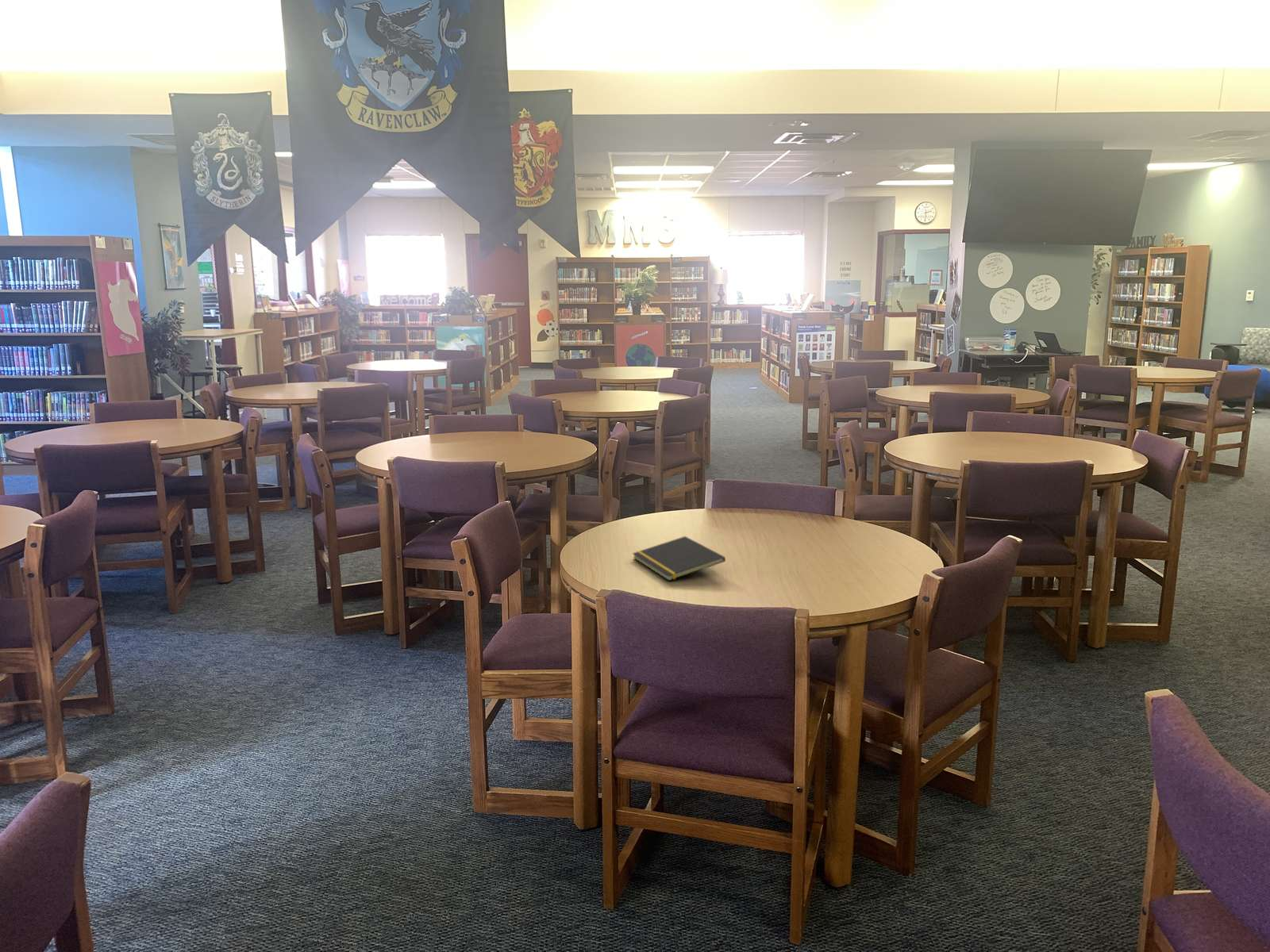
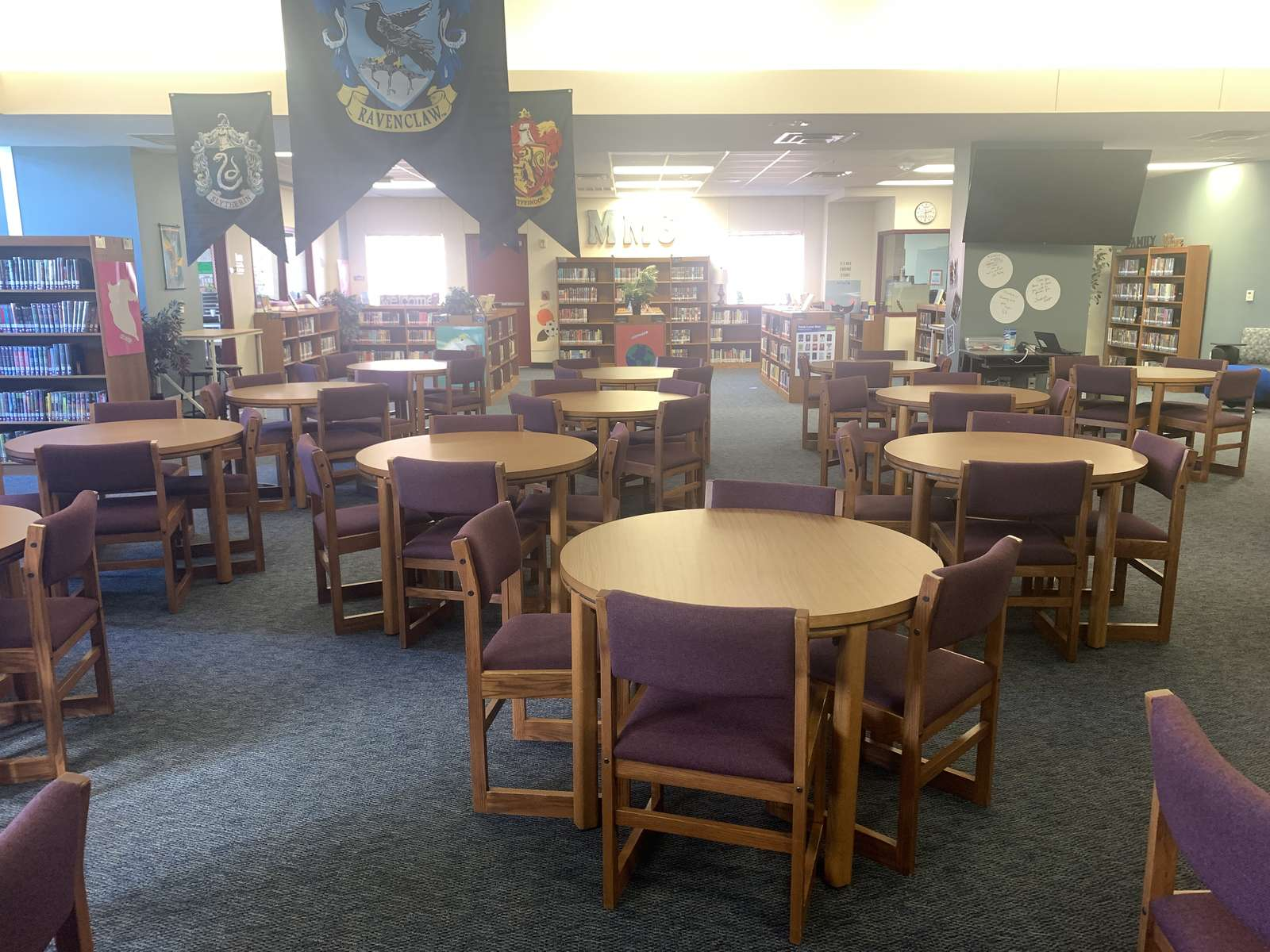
- notepad [632,536,726,582]
